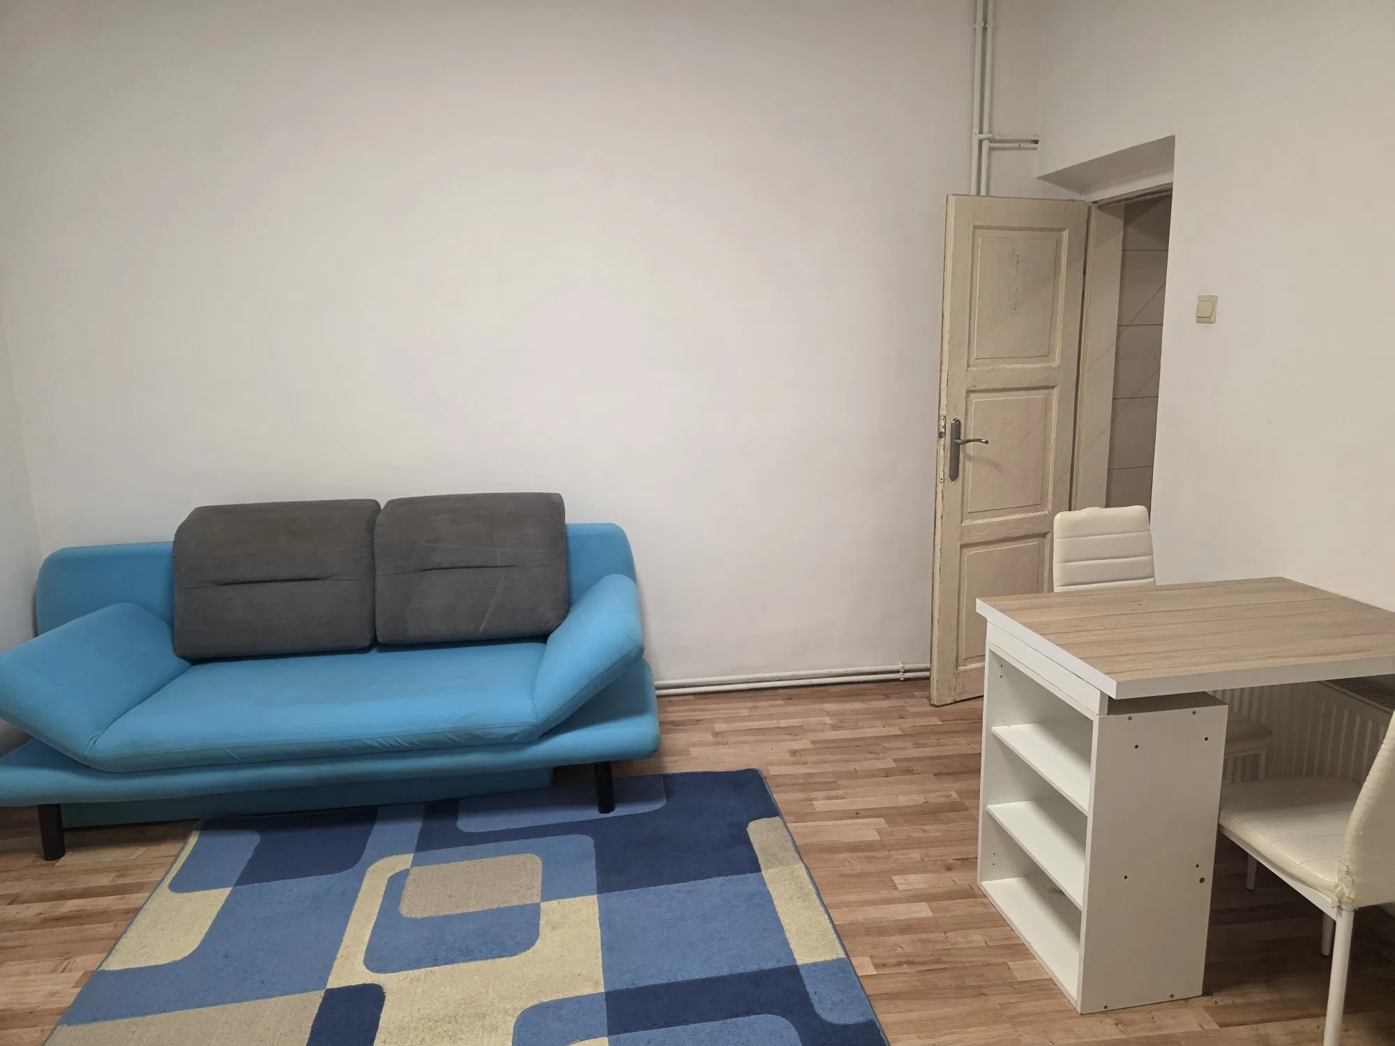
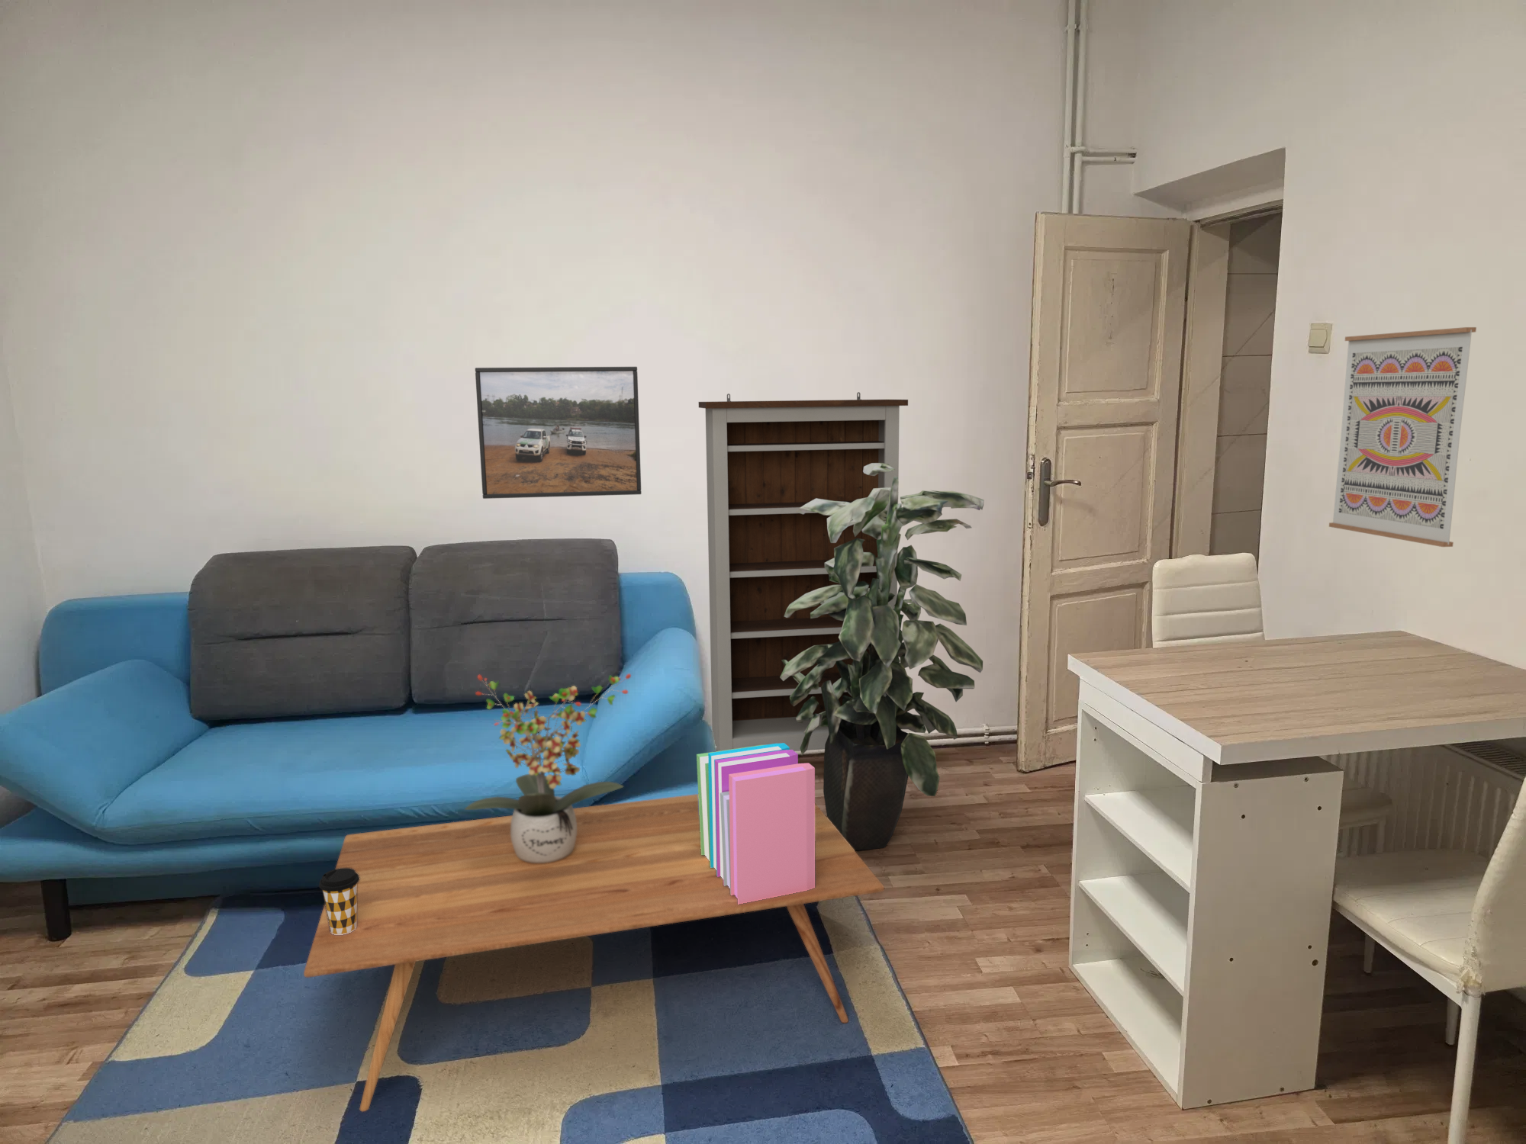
+ coffee cup [318,868,360,935]
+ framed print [475,367,643,500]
+ indoor plant [780,463,985,851]
+ wall art [1329,327,1477,548]
+ bookshelf [698,392,908,752]
+ potted plant [464,673,632,863]
+ coffee table [303,793,886,1112]
+ books [696,743,816,905]
